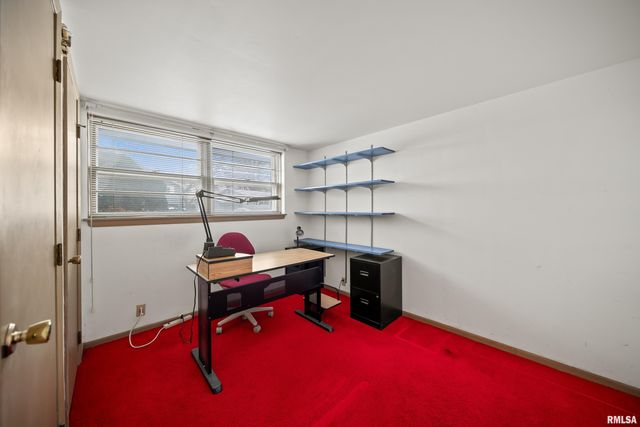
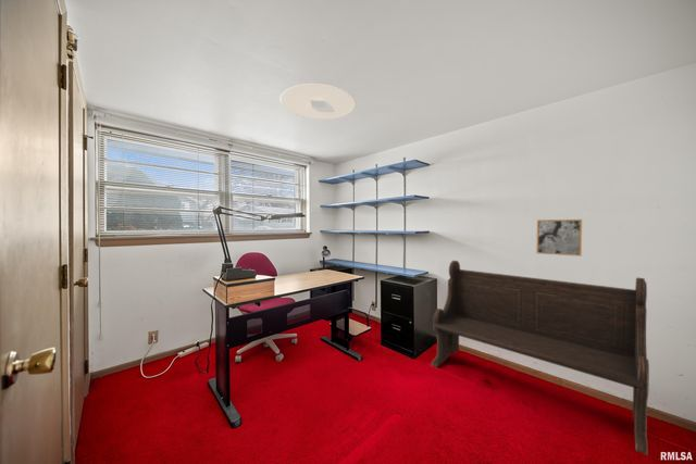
+ wall art [535,218,583,258]
+ bench [431,260,650,456]
+ ceiling light [279,83,356,121]
